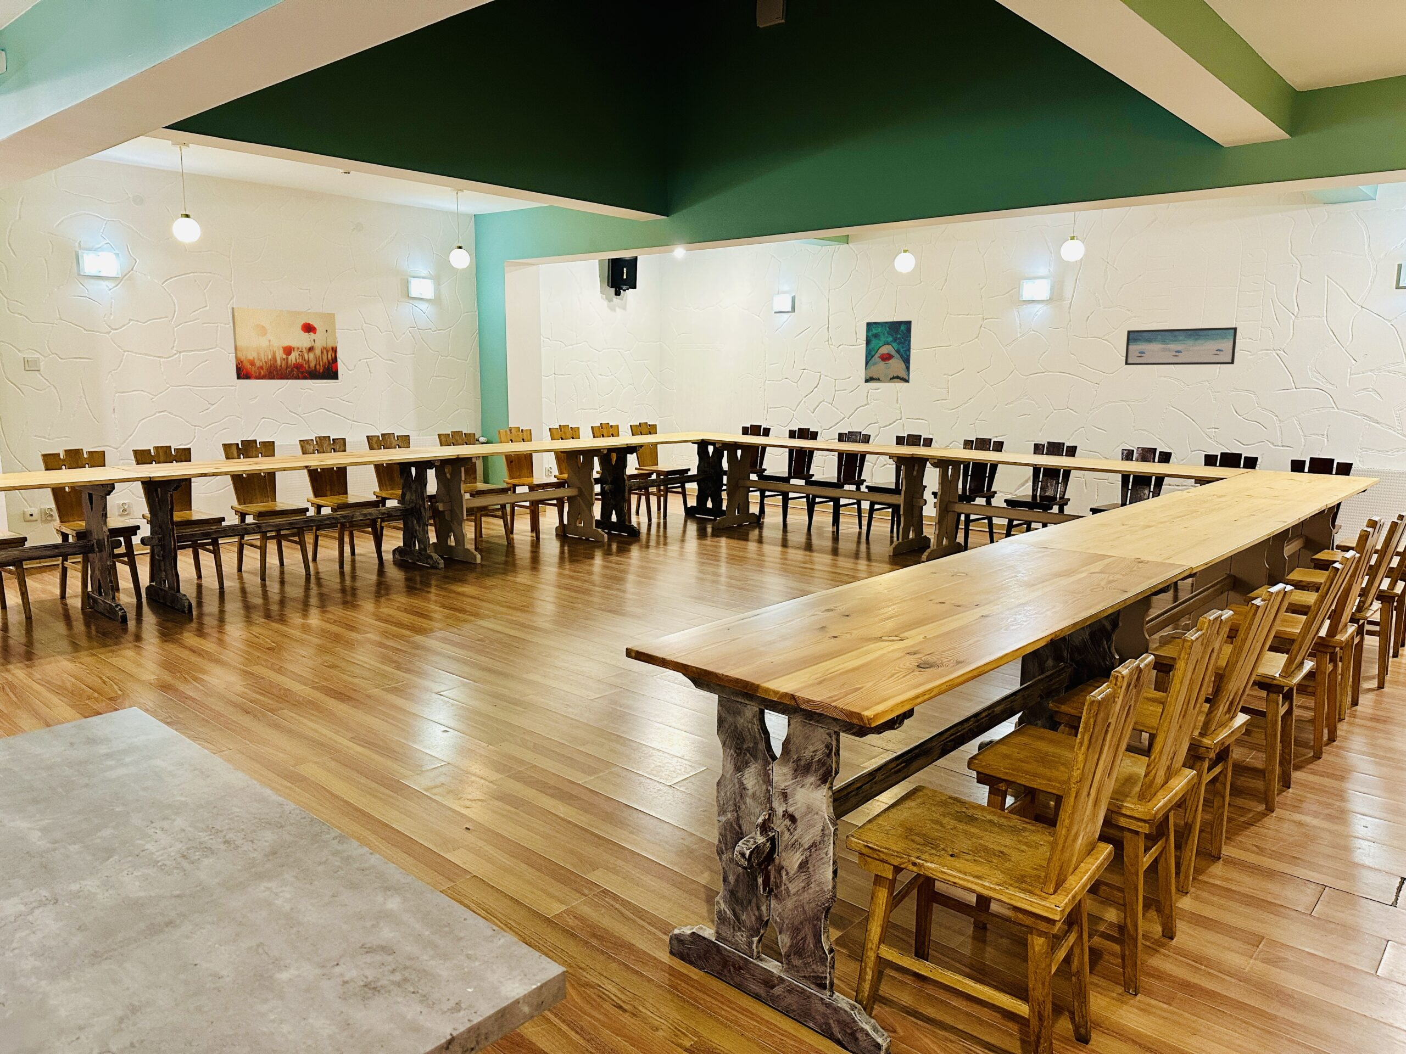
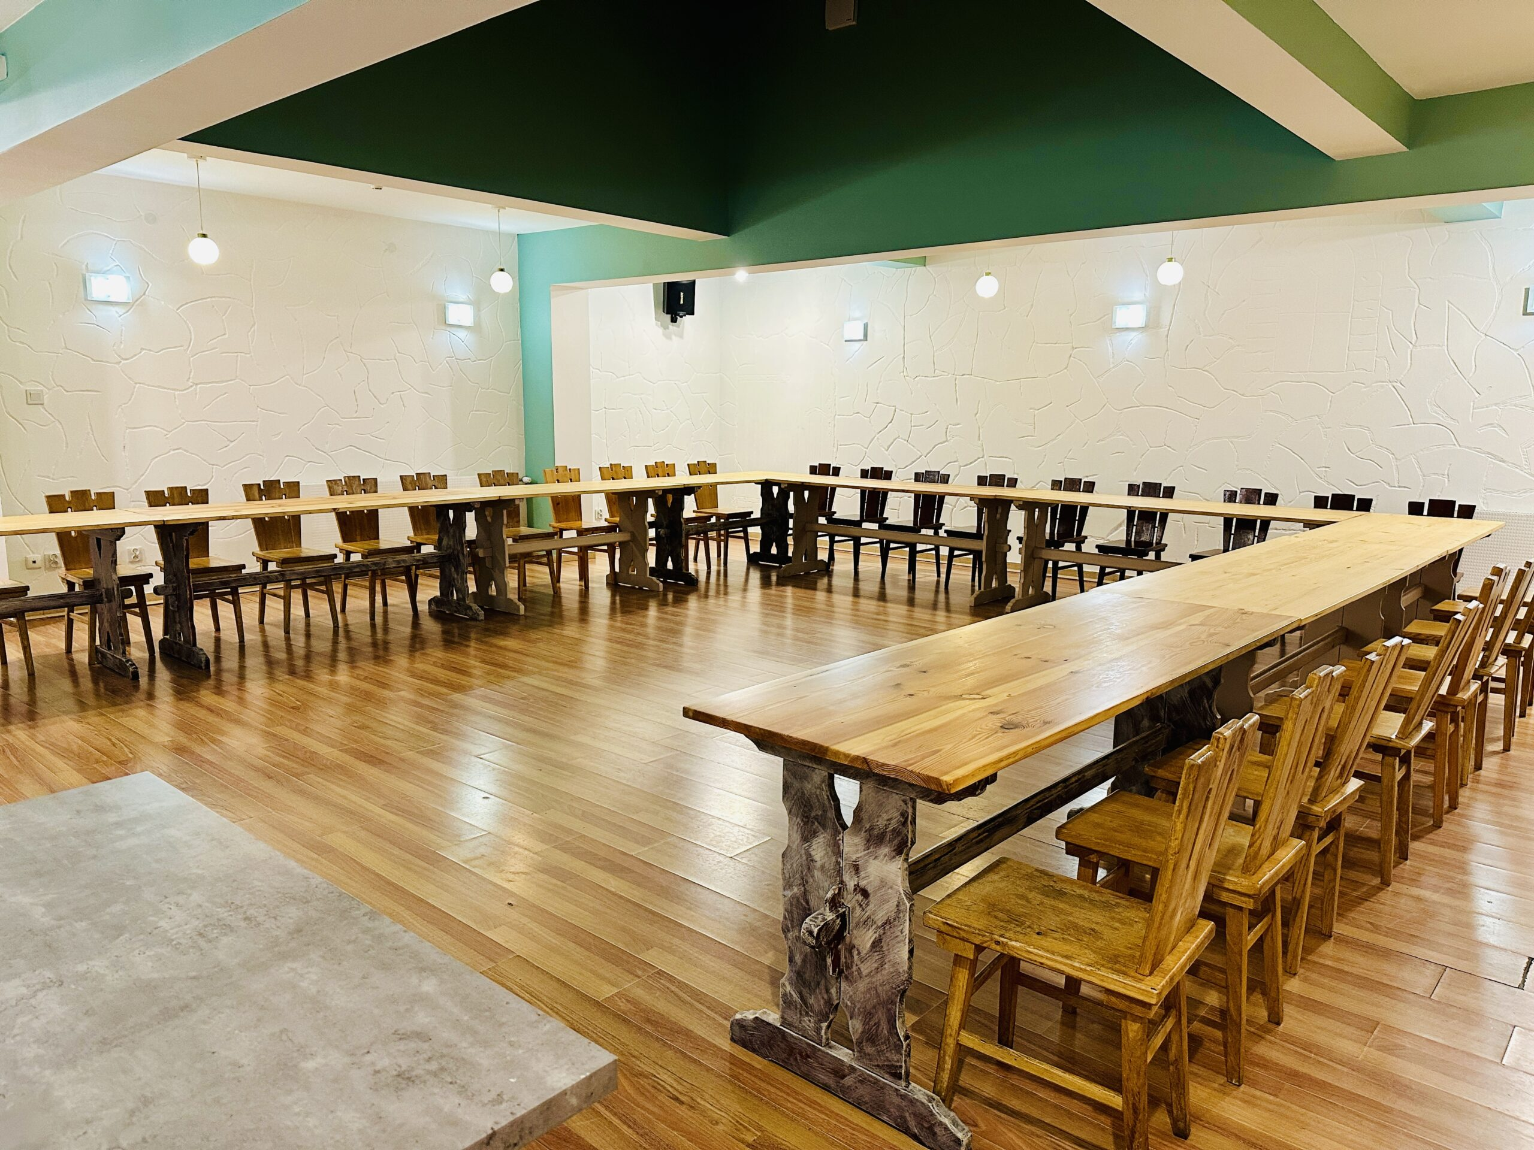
- wall art [864,320,912,384]
- wall art [231,307,339,381]
- wall art [1125,327,1238,365]
